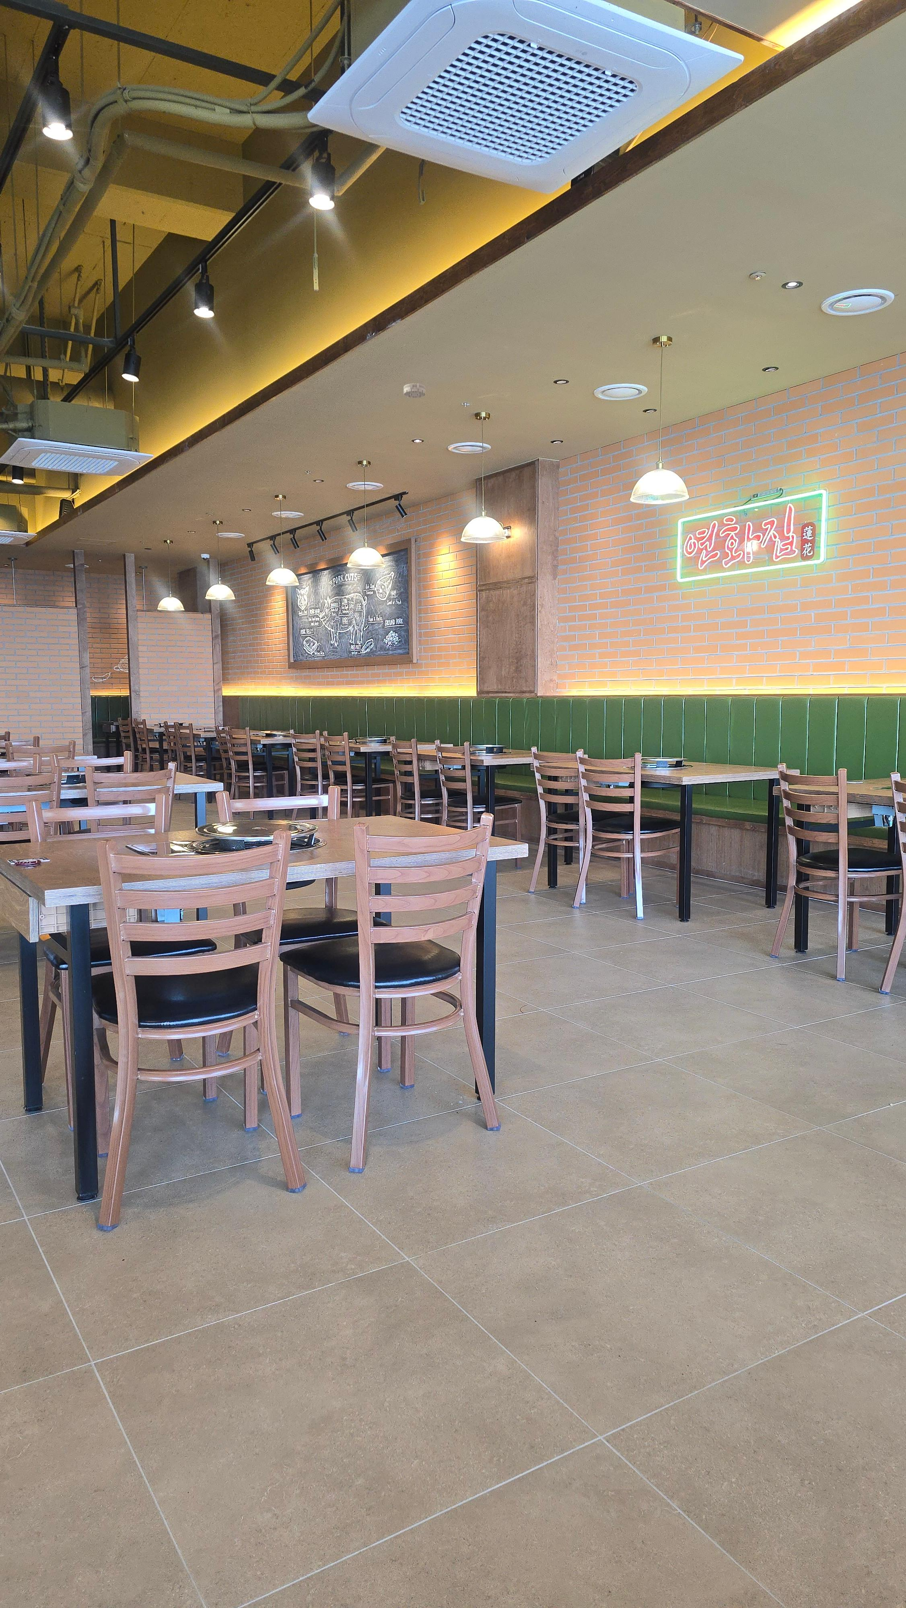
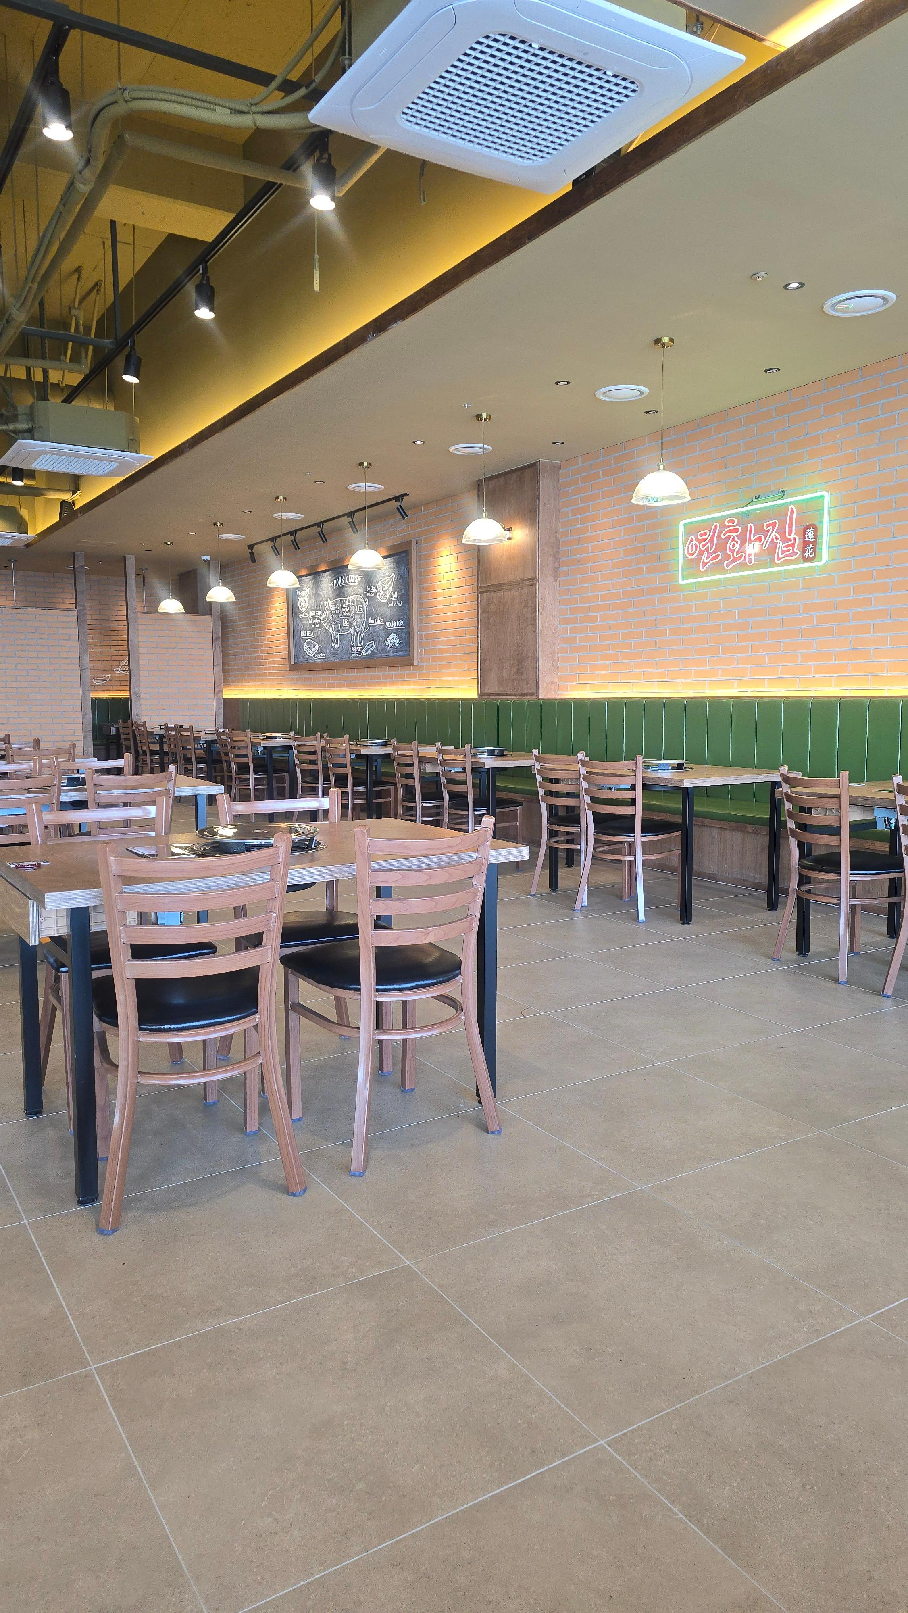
- smoke detector [403,383,426,399]
